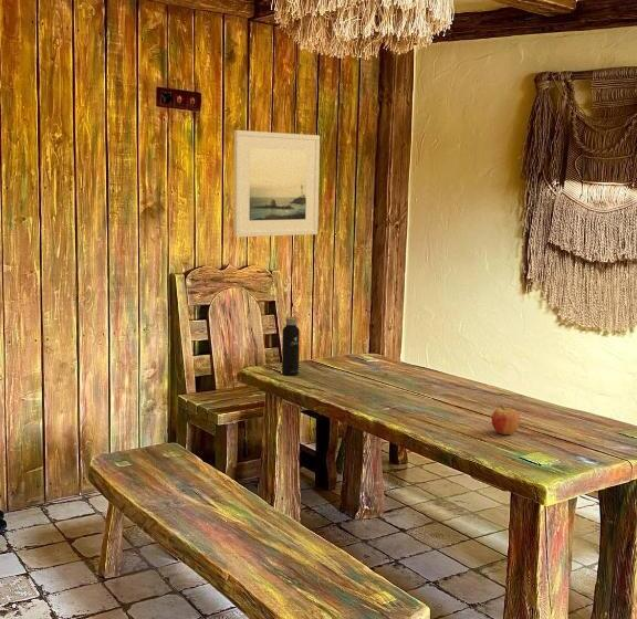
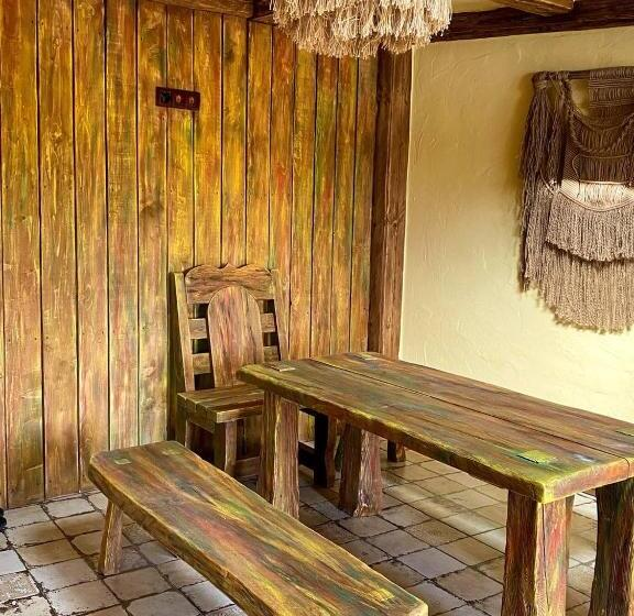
- fruit [491,403,521,436]
- water bottle [281,311,301,377]
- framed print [232,129,321,239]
